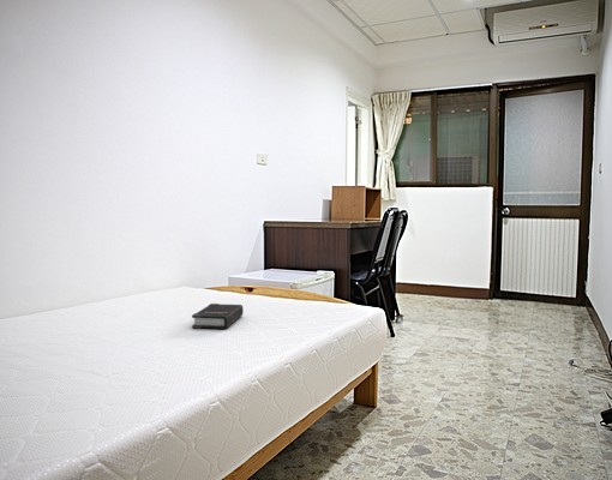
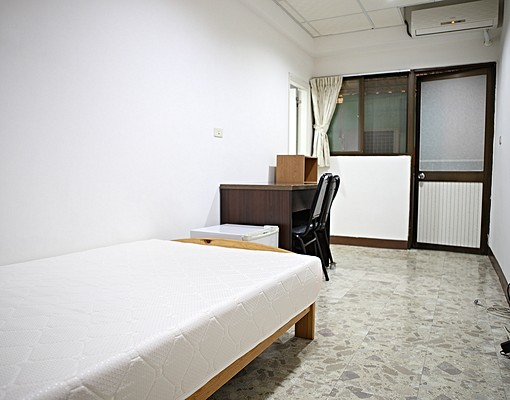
- hardback book [191,302,245,330]
